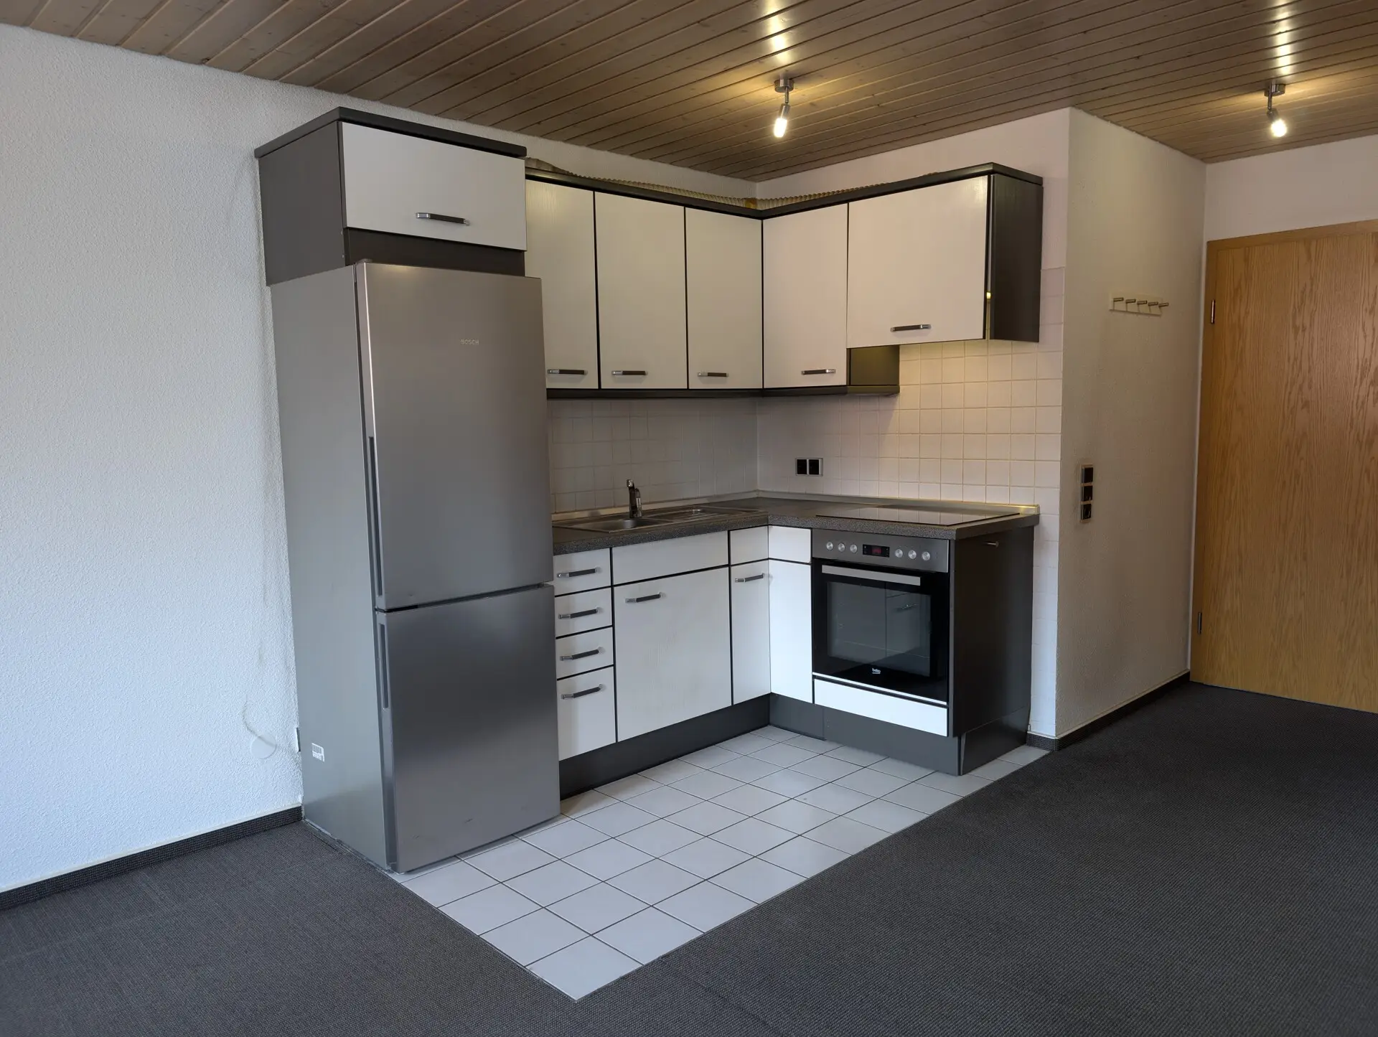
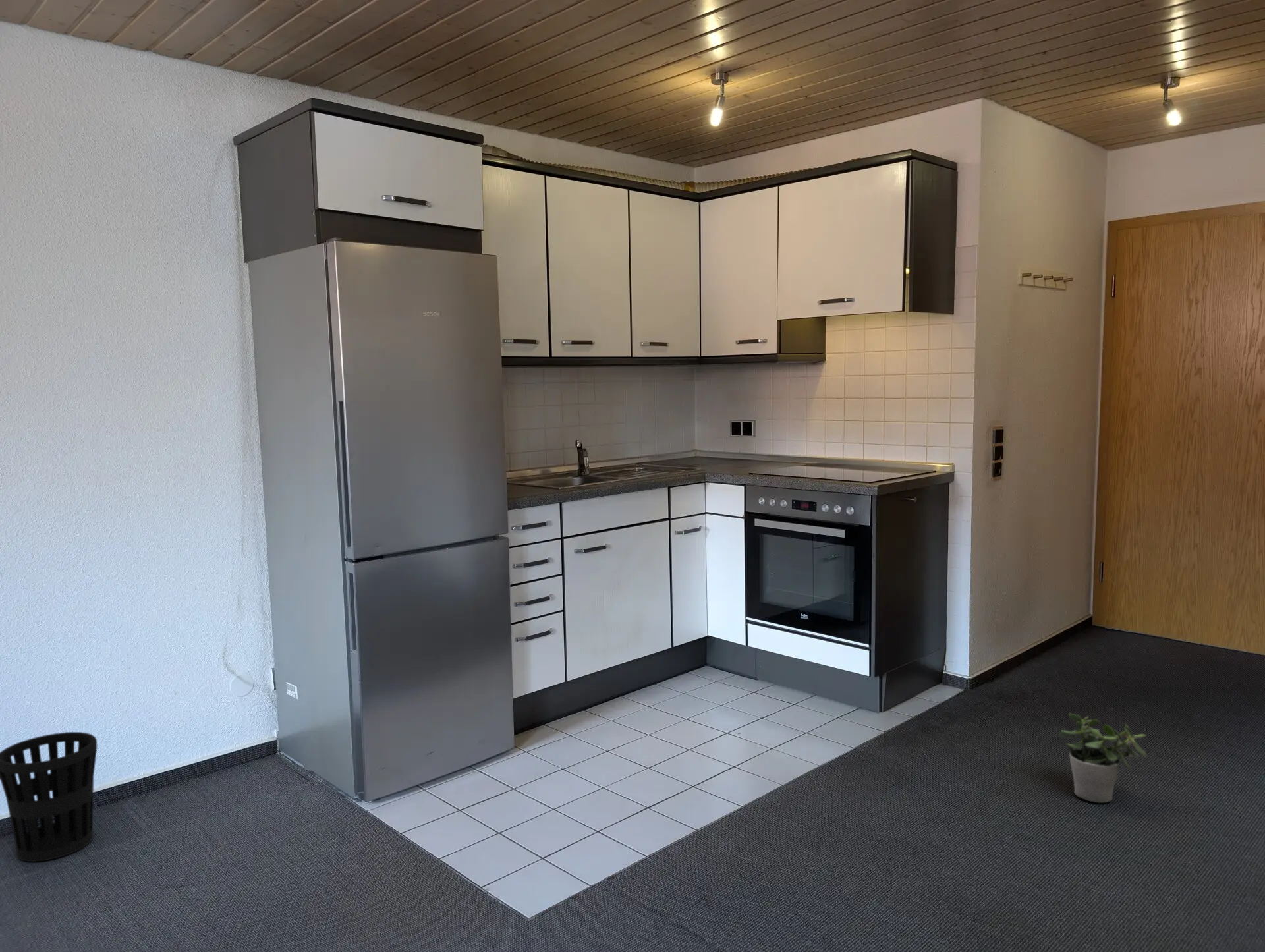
+ wastebasket [0,731,98,862]
+ potted plant [1057,713,1148,803]
